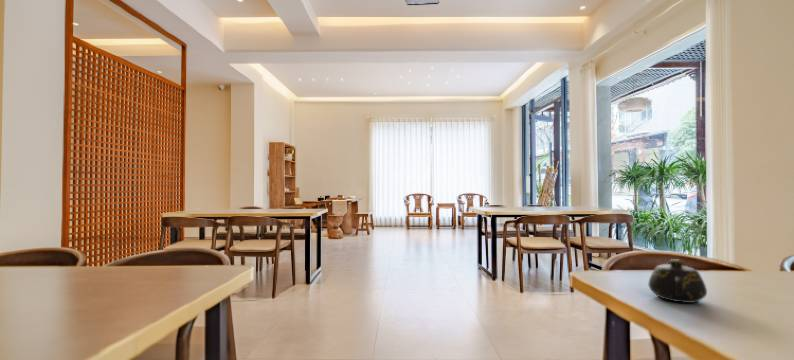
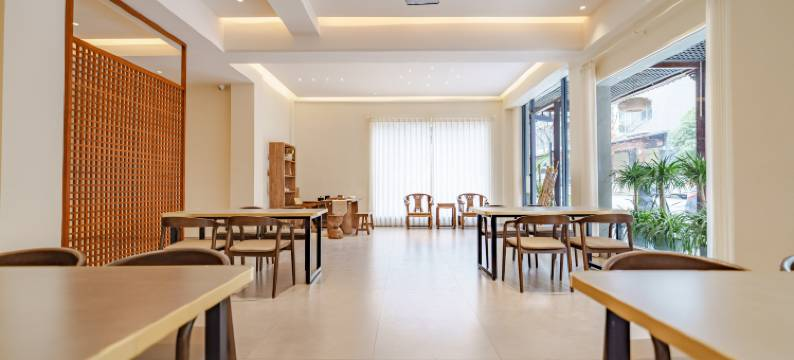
- teapot [647,258,708,304]
